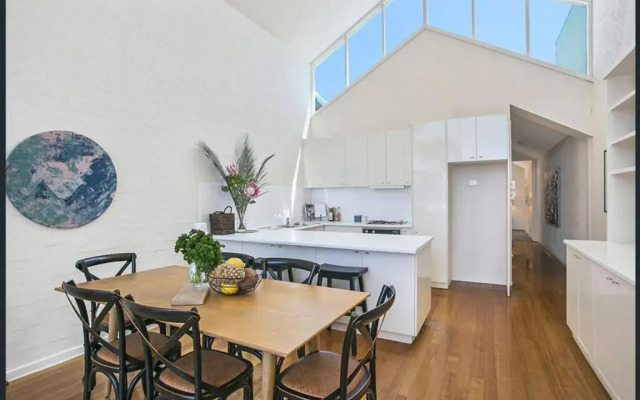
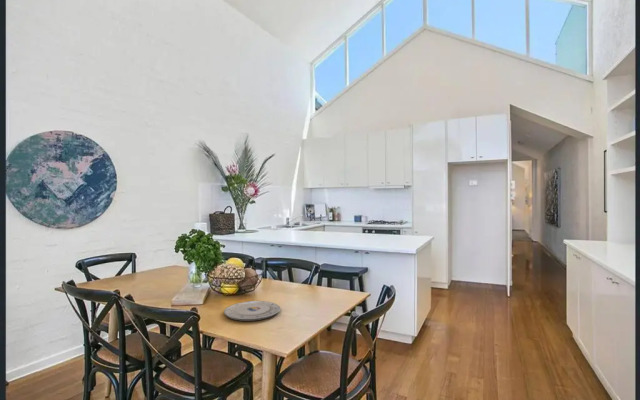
+ plate [223,300,281,322]
